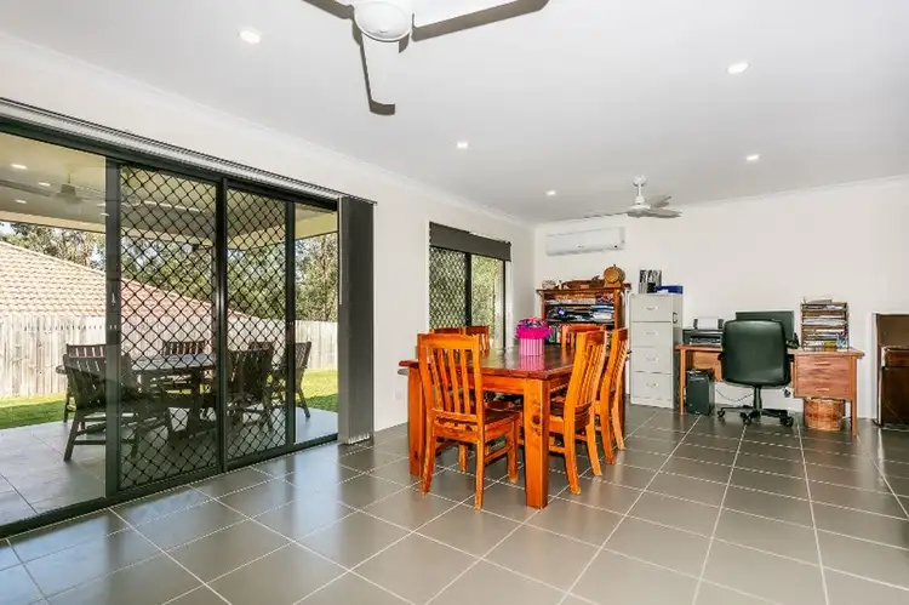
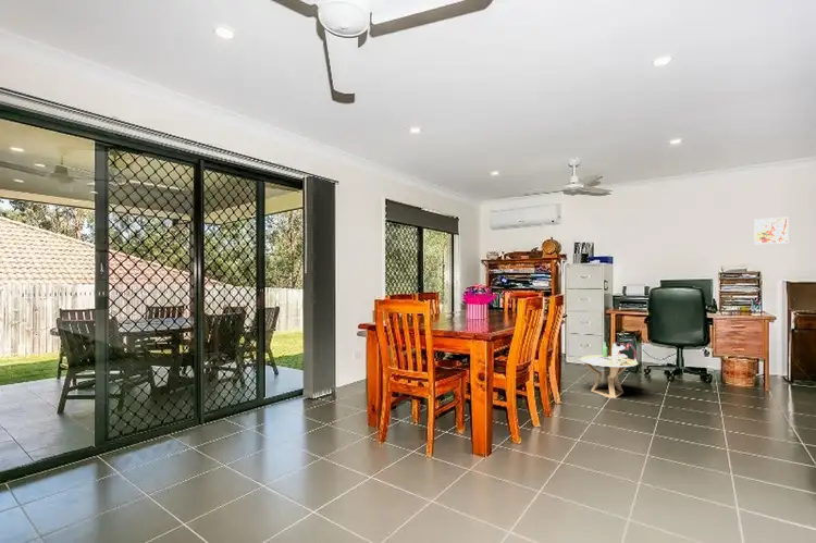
+ side table [579,341,639,399]
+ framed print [753,217,790,245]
